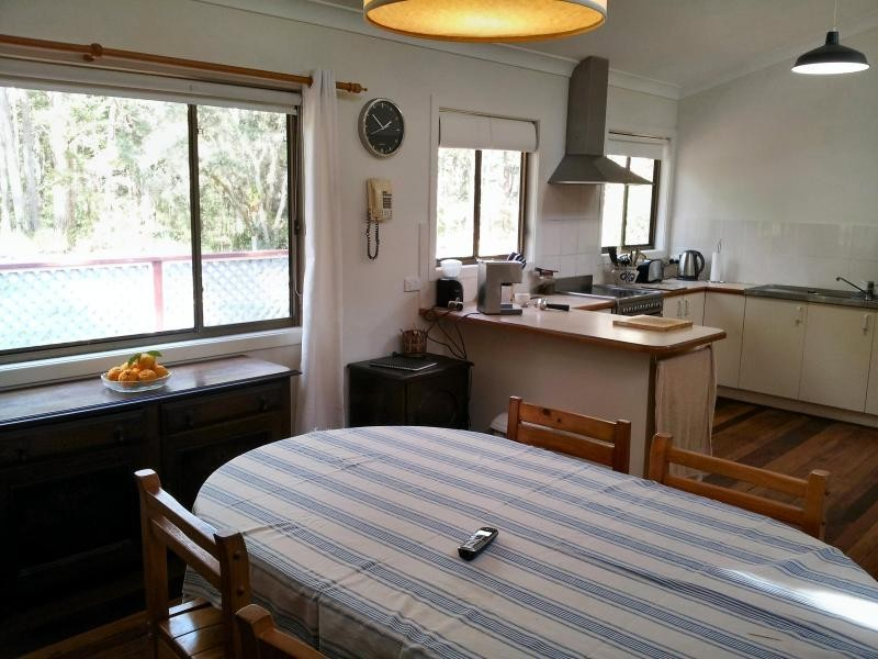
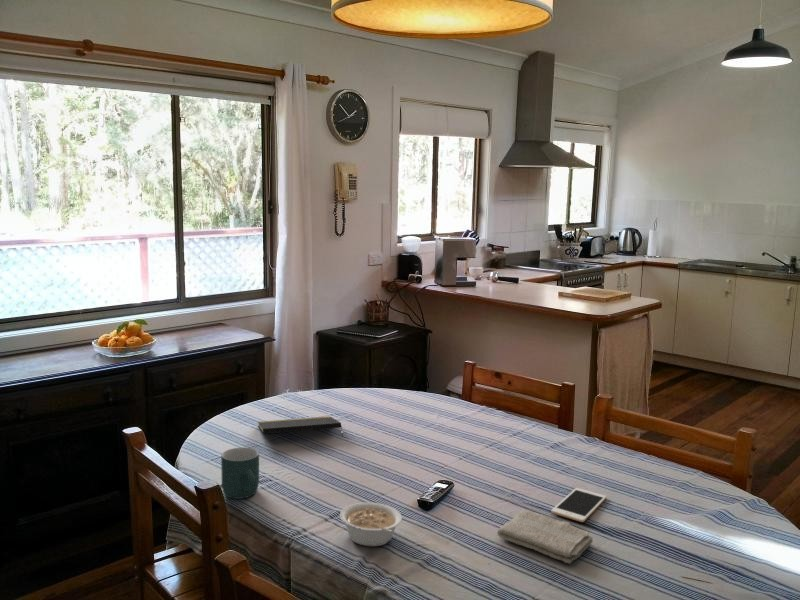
+ washcloth [496,509,594,565]
+ mug [220,446,260,500]
+ notepad [257,416,344,438]
+ cell phone [551,487,607,523]
+ legume [339,502,403,547]
